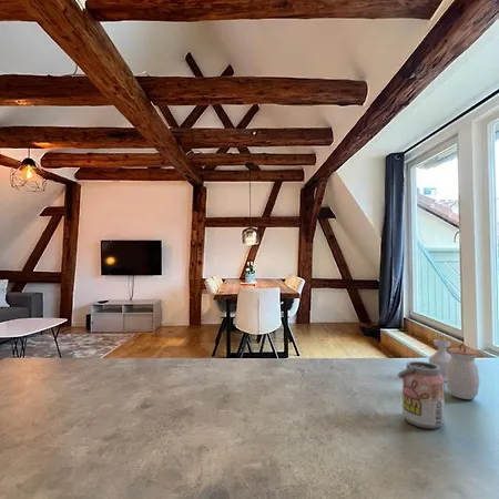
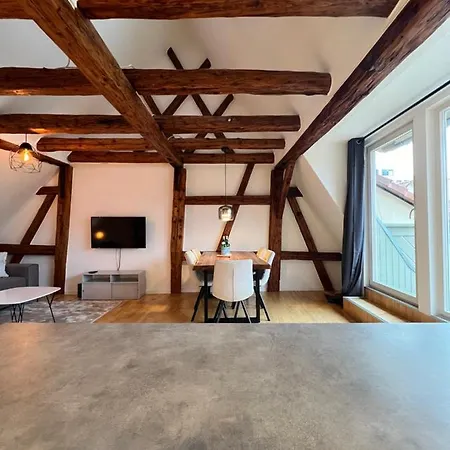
- jar [428,338,480,400]
- beverage can [397,360,446,429]
